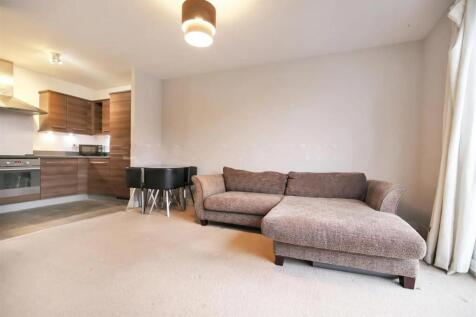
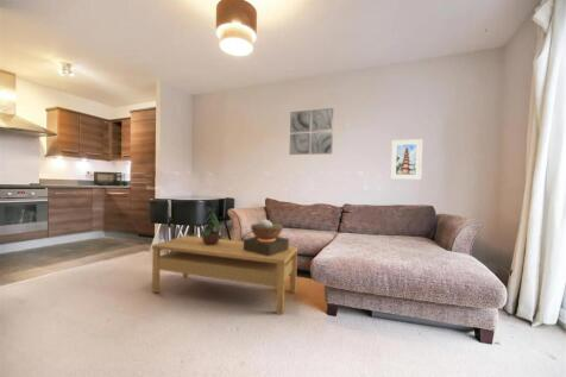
+ coffee table [151,234,298,315]
+ wall art [288,107,334,156]
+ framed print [389,138,423,181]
+ snow globe [243,219,290,257]
+ potted plant [201,207,222,245]
